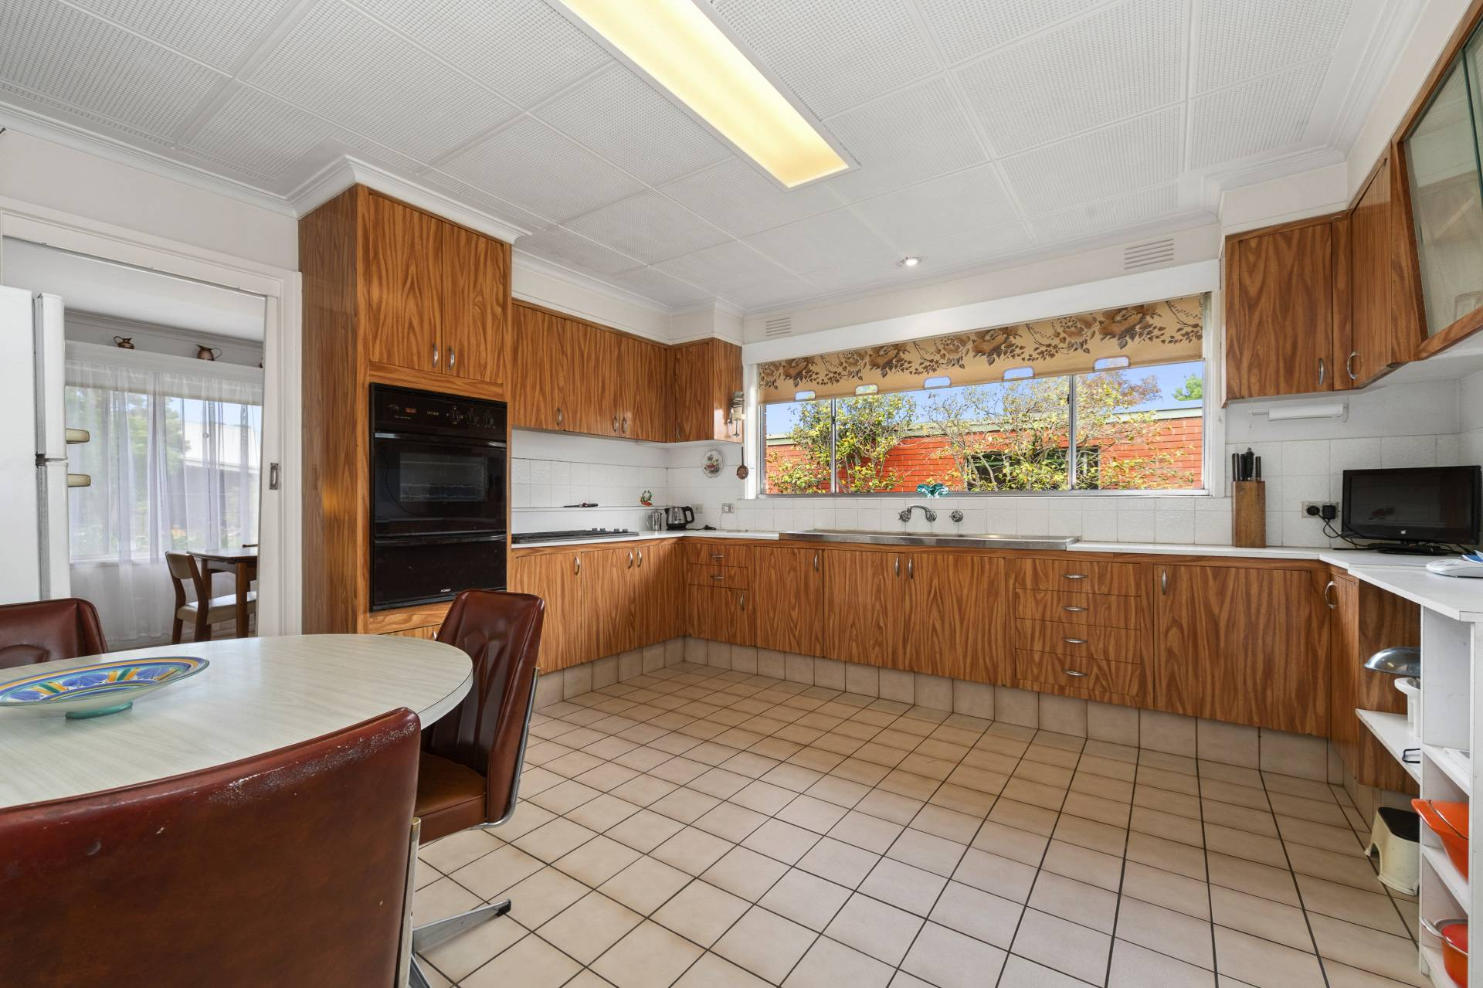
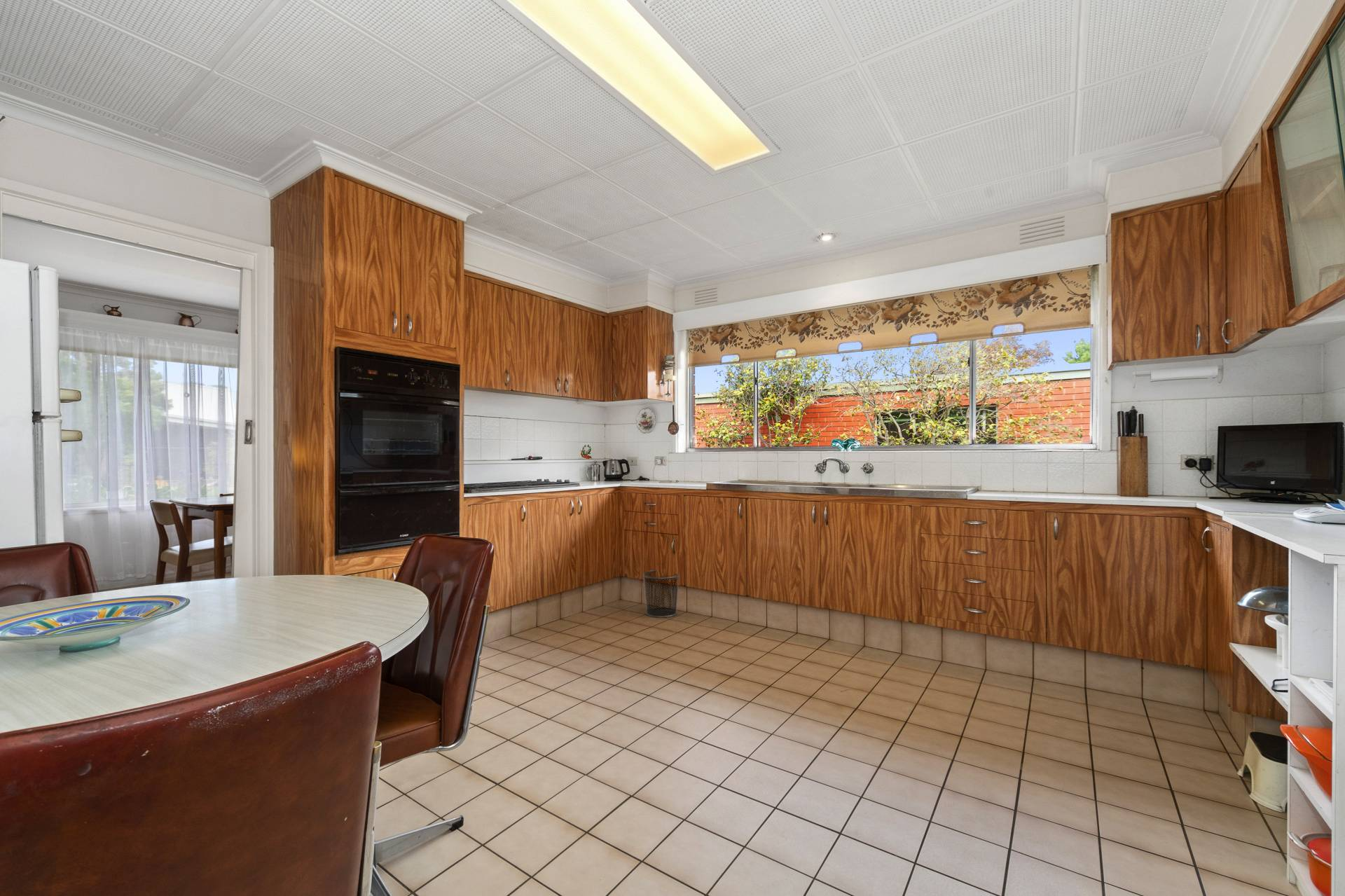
+ trash can [642,570,681,619]
